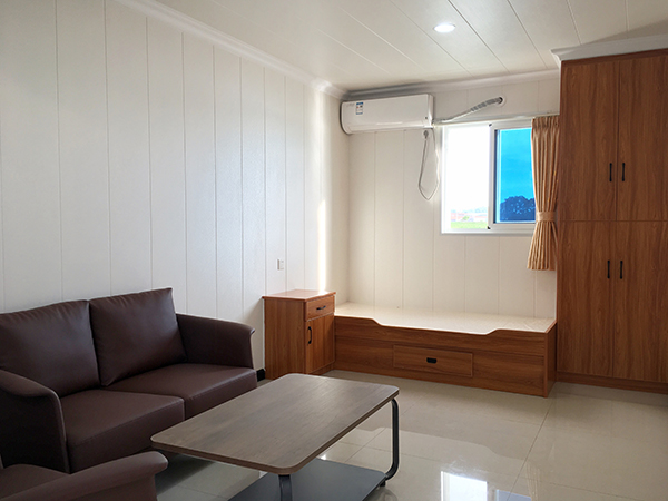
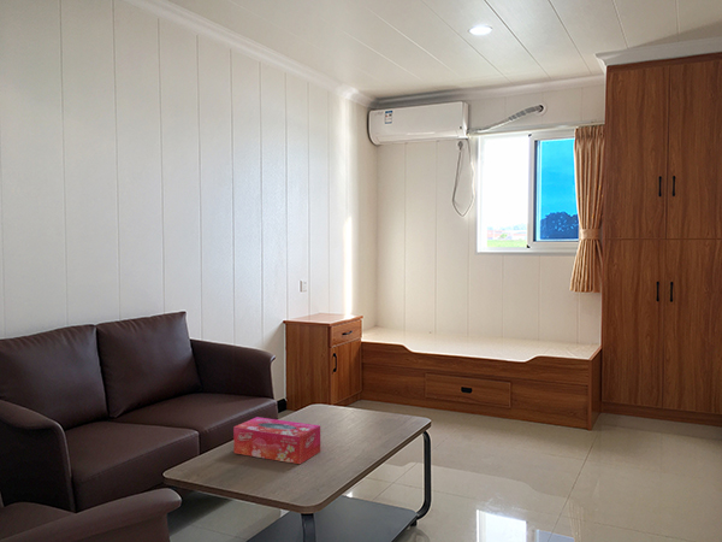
+ tissue box [232,416,321,465]
